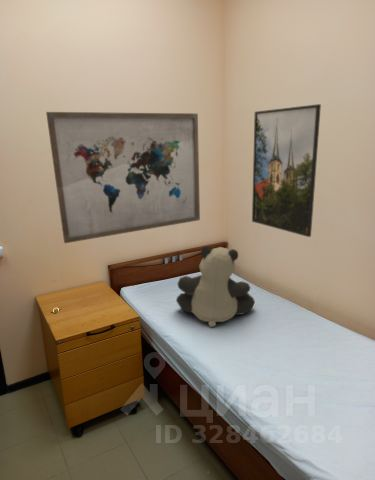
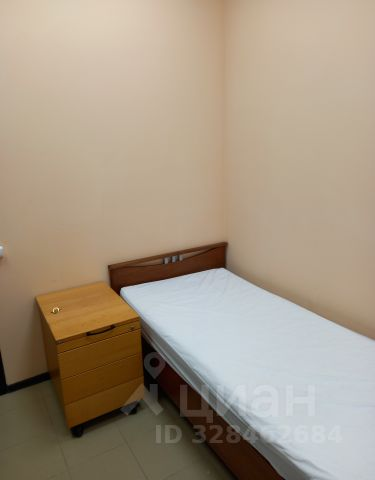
- wall art [45,111,201,244]
- teddy bear [175,246,256,328]
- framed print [251,103,322,238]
